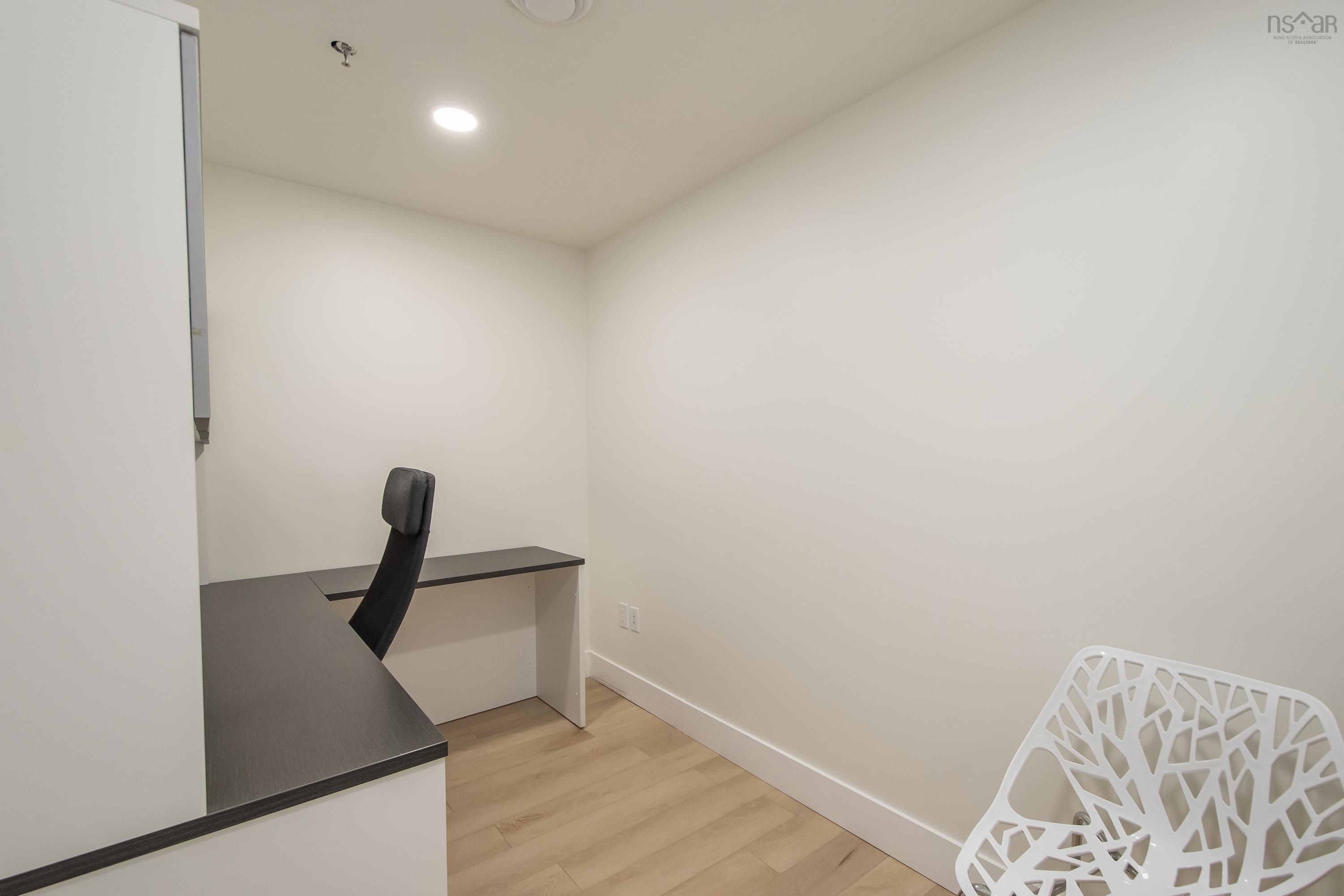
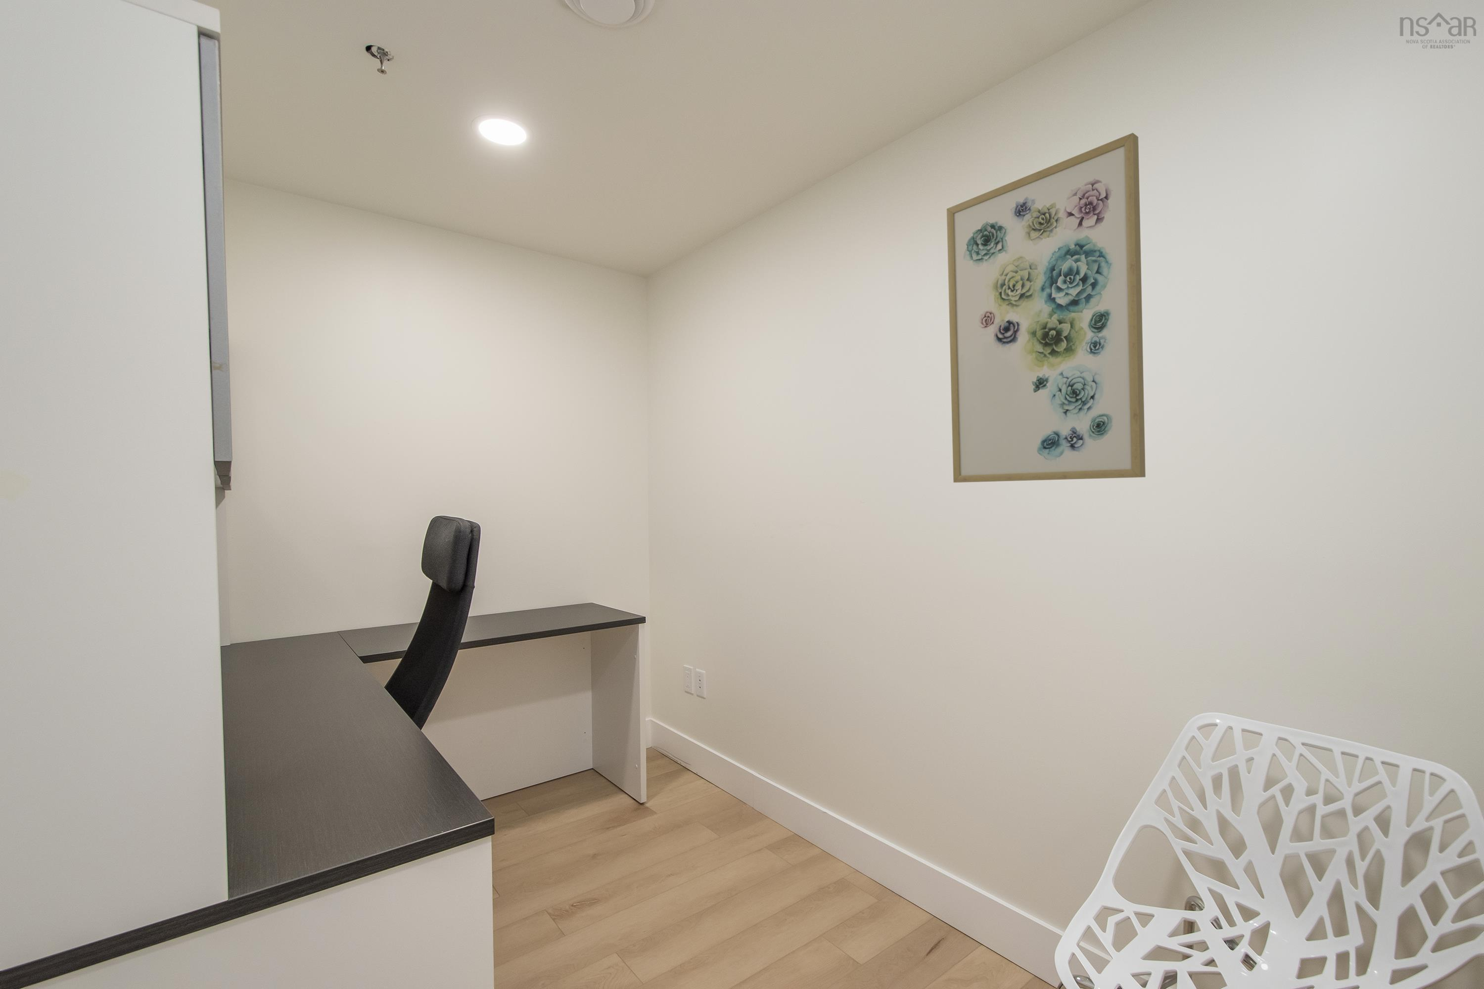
+ wall art [946,132,1146,483]
